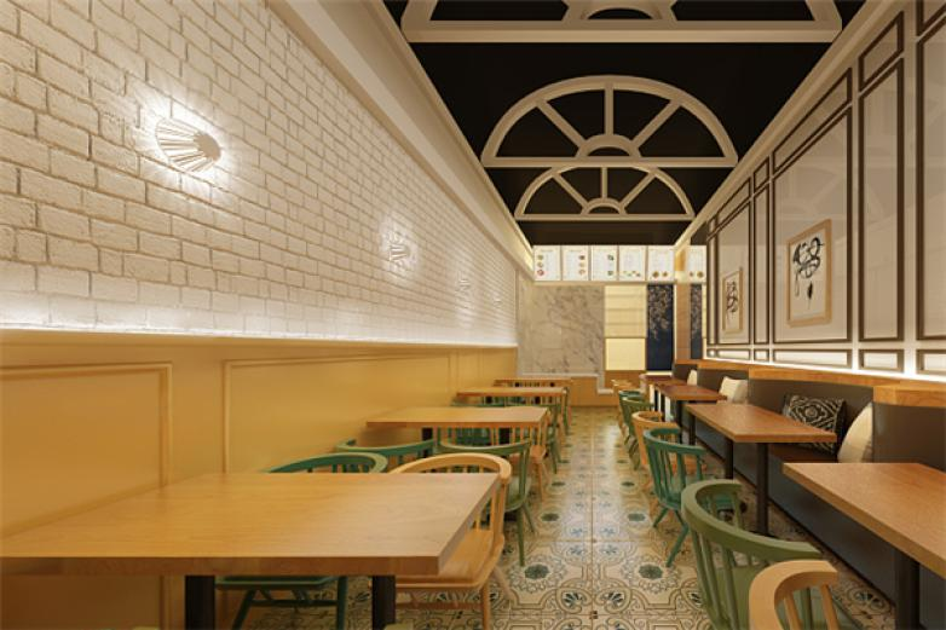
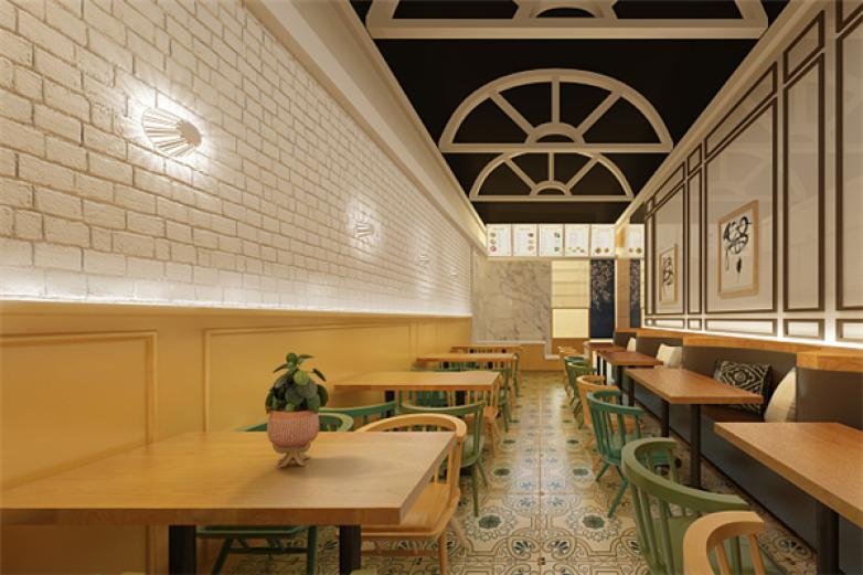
+ potted plant [264,351,330,470]
